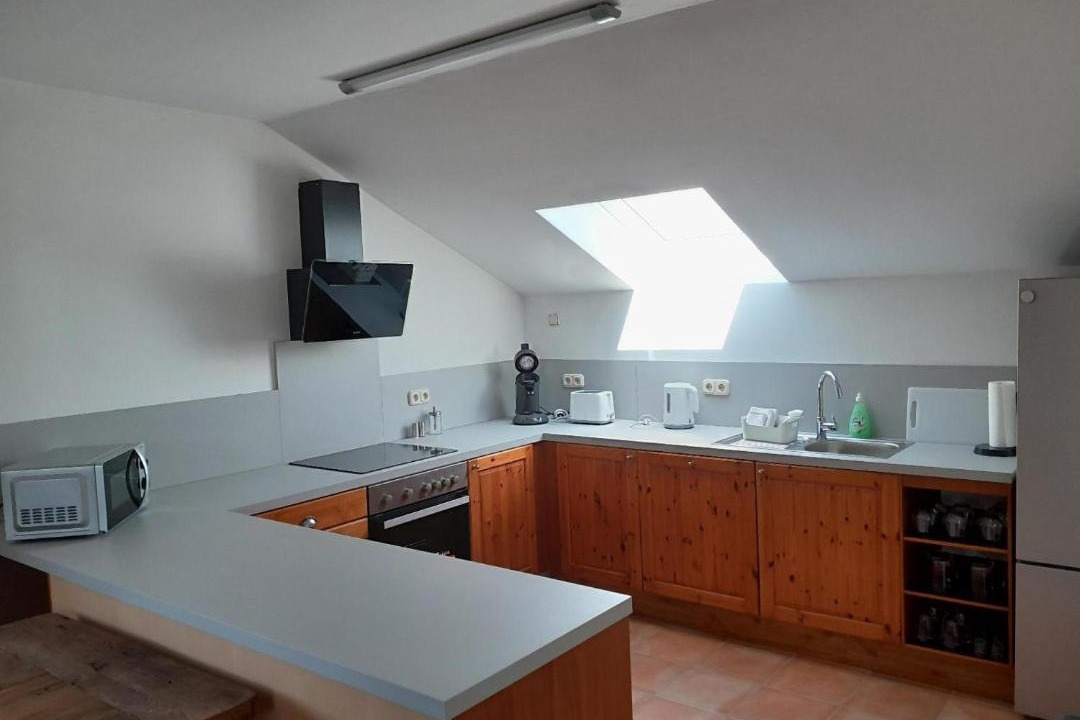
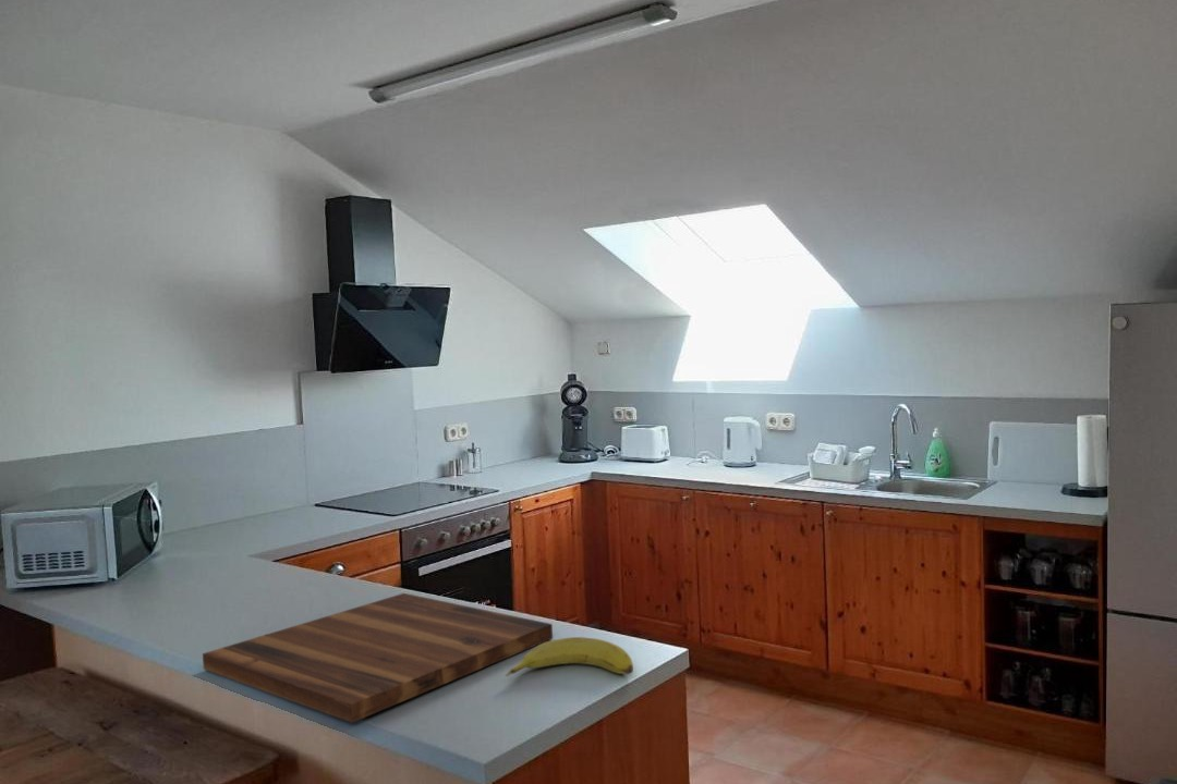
+ fruit [505,636,634,677]
+ cutting board [202,592,554,724]
